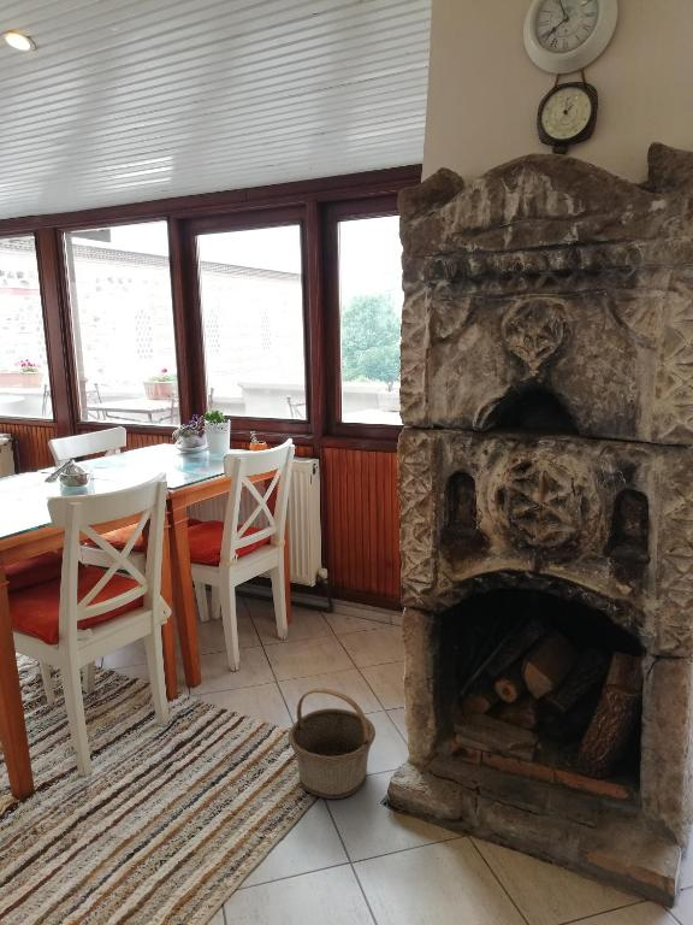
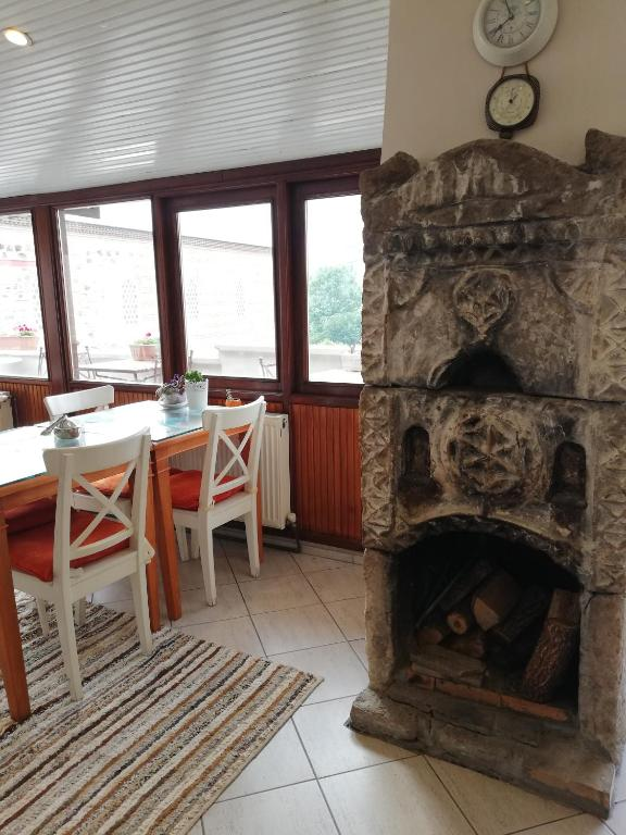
- basket [288,688,377,800]
